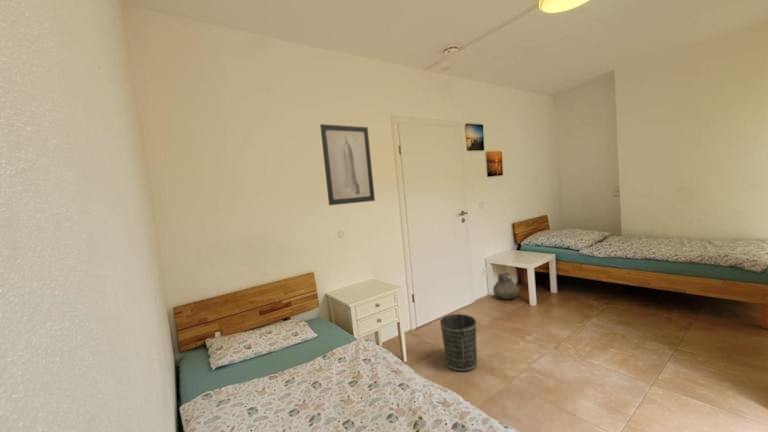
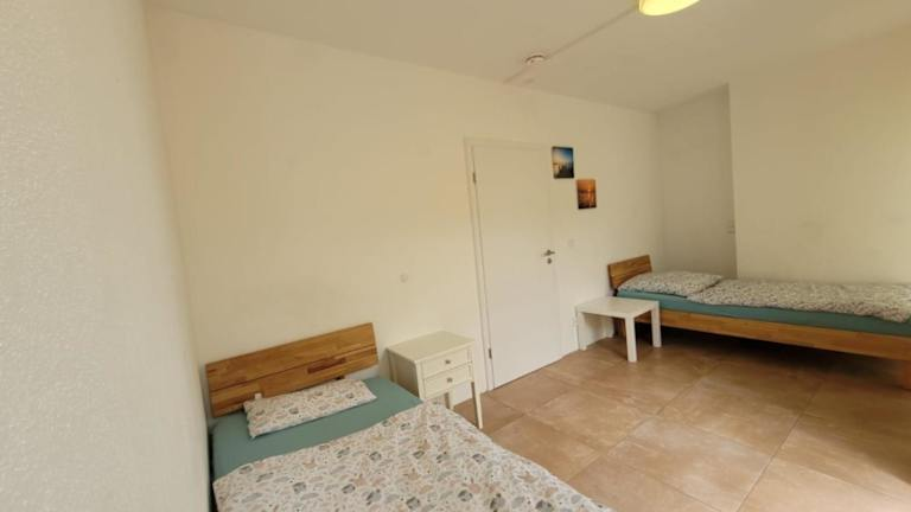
- wall art [319,123,376,206]
- vase [492,271,520,300]
- wastebasket [439,313,478,373]
